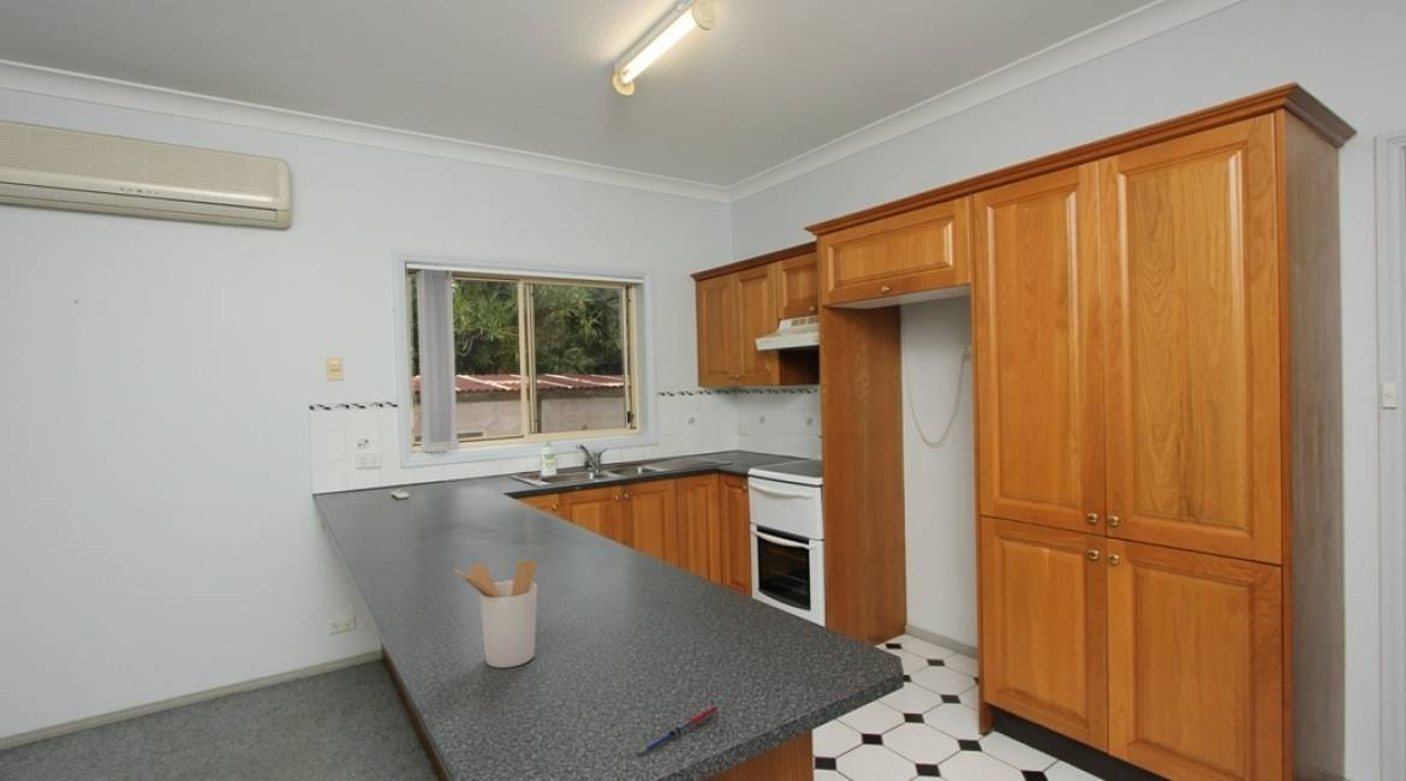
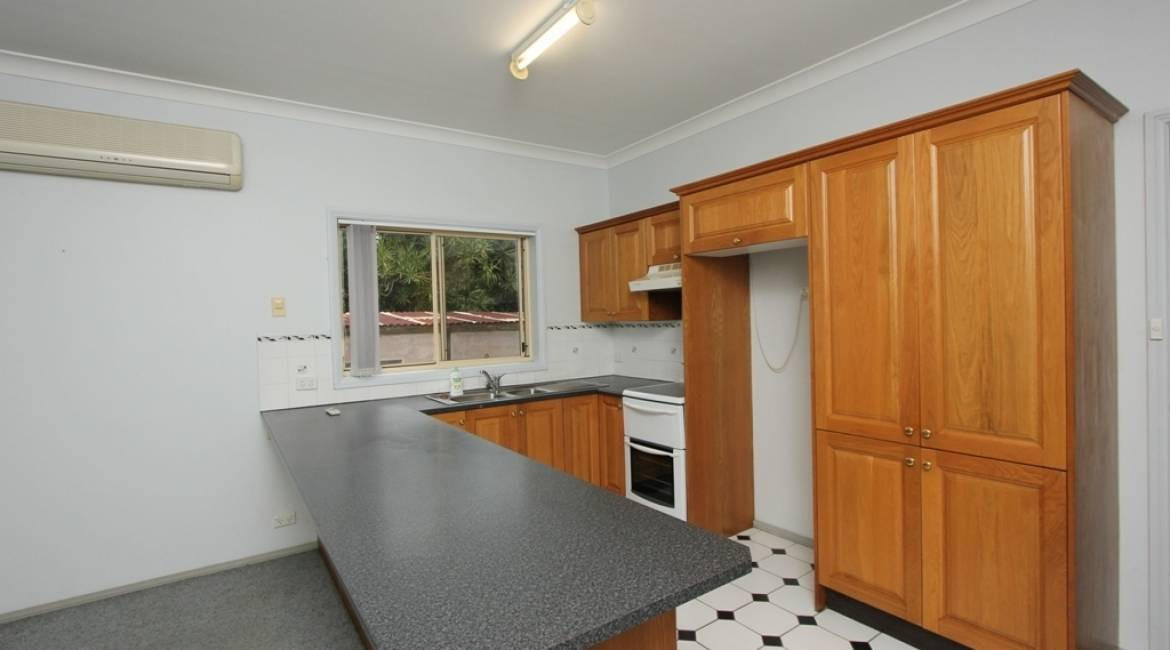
- pen [636,705,720,756]
- utensil holder [453,559,538,669]
